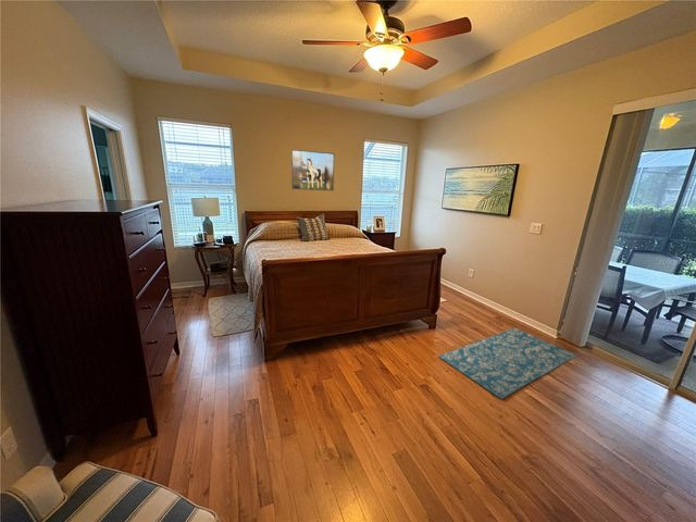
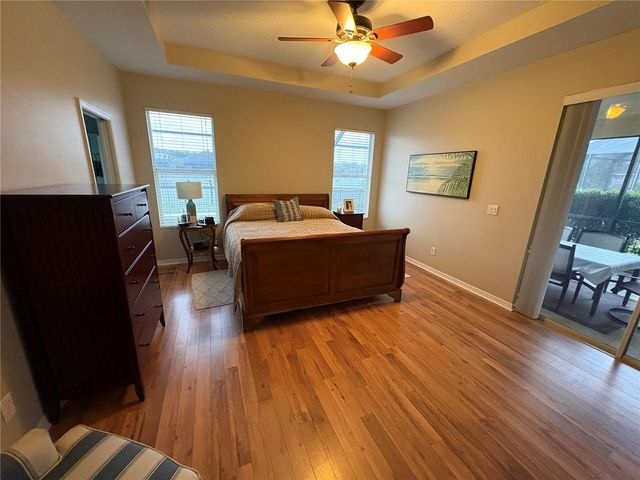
- rug [437,327,579,400]
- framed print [290,148,335,191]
